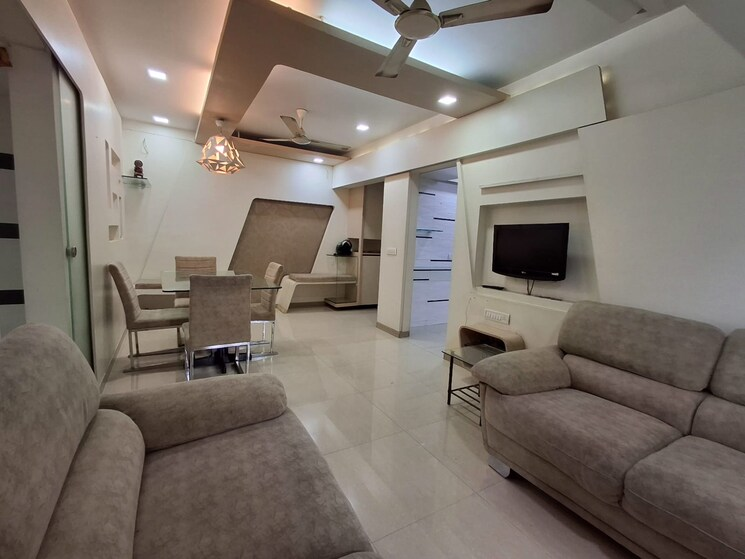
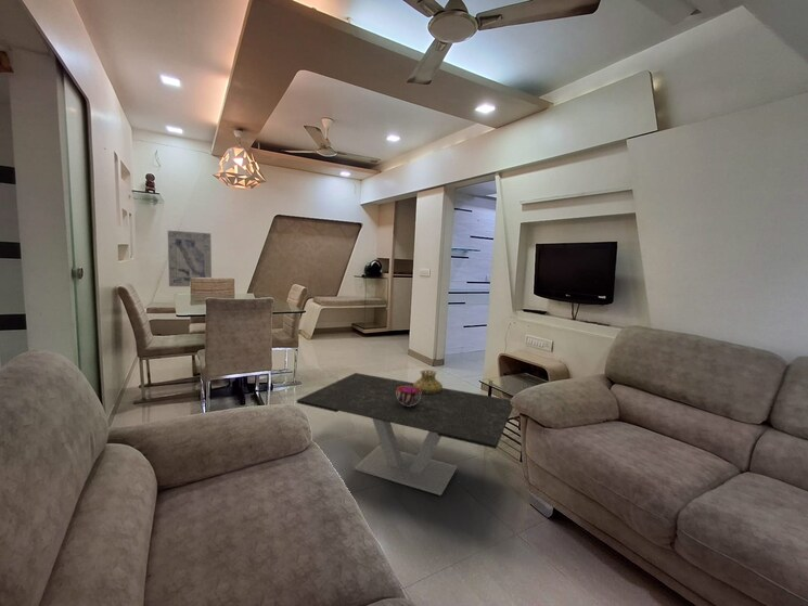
+ vase [413,370,444,394]
+ wall art [167,230,213,287]
+ decorative bowl [396,386,422,407]
+ coffee table [296,372,514,497]
